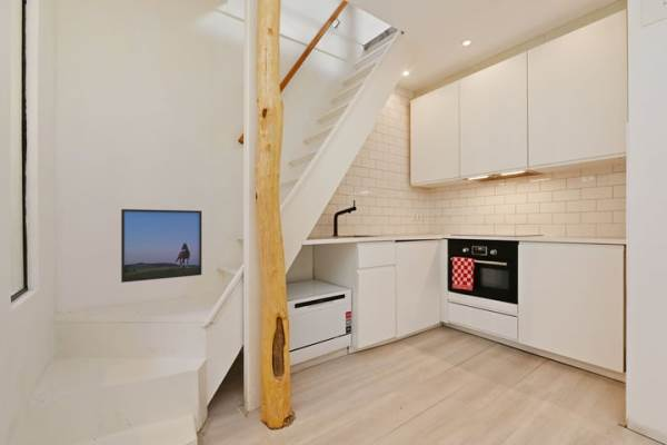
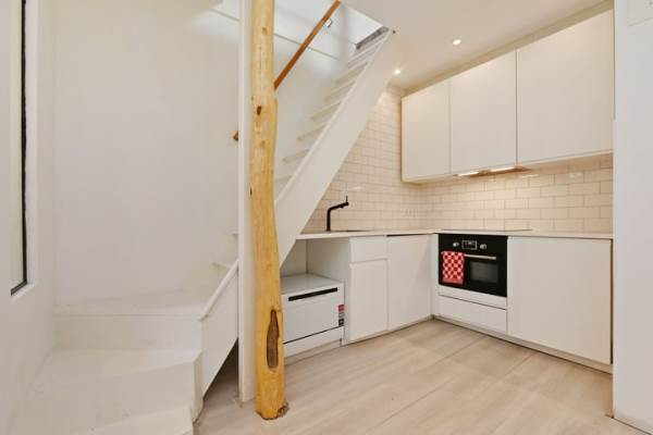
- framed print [120,208,202,284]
